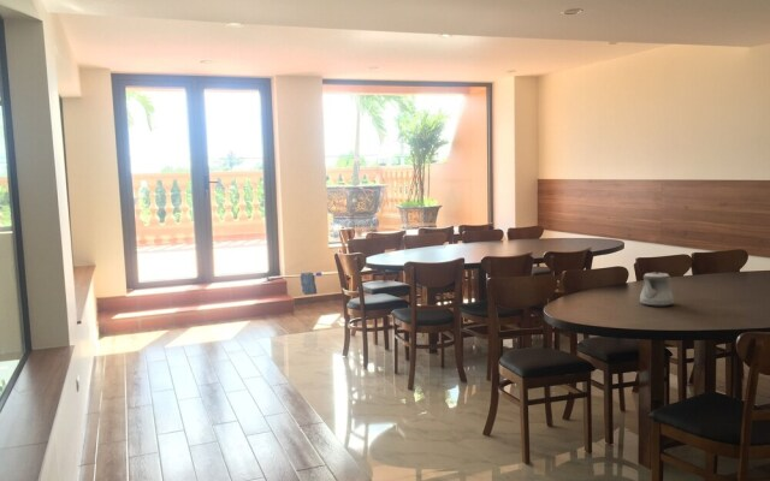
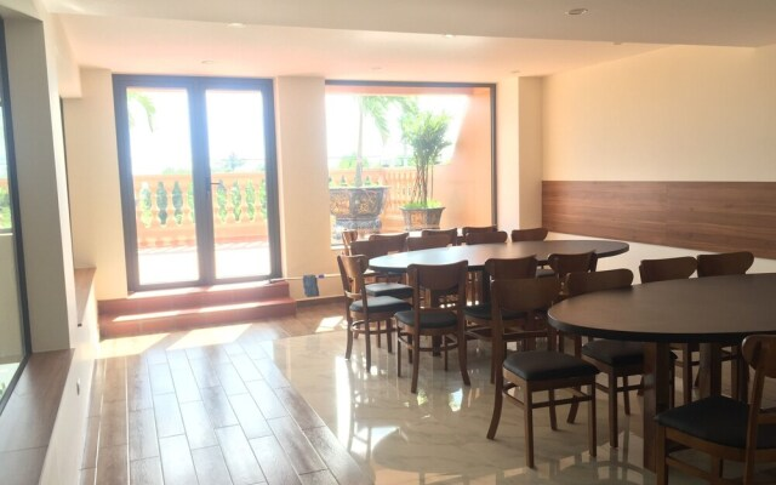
- teapot [639,269,675,308]
